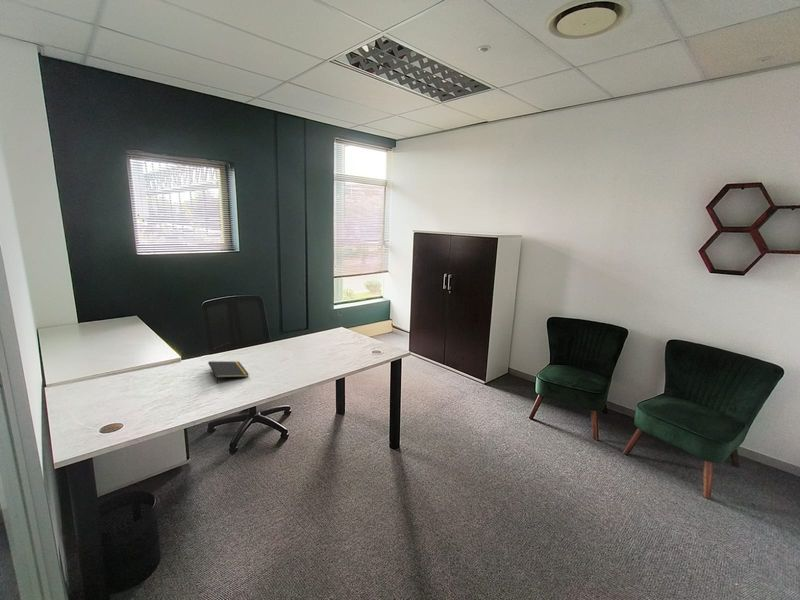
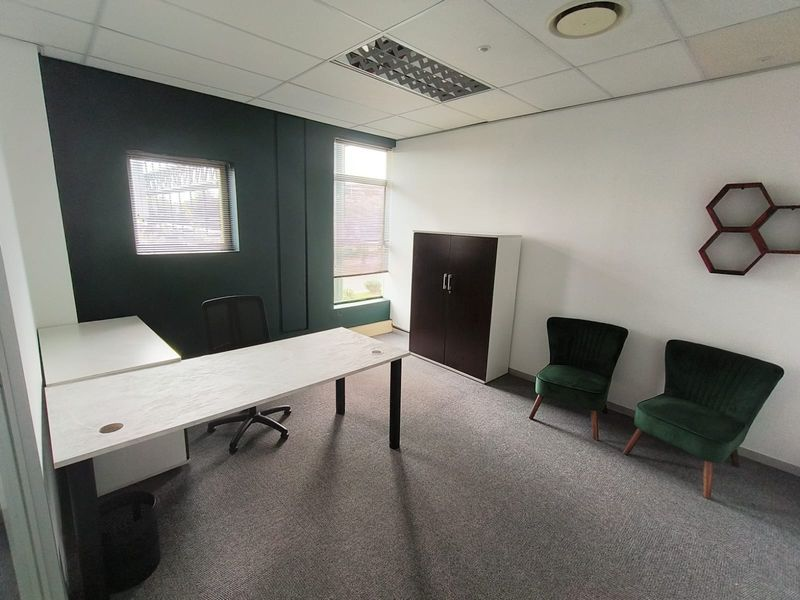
- notepad [207,360,250,385]
